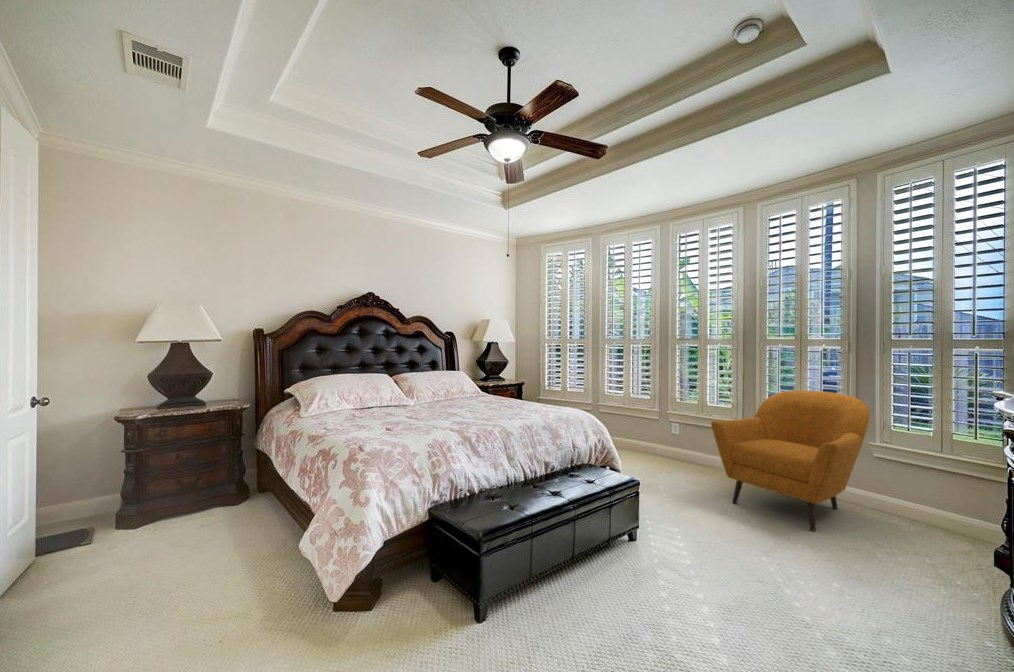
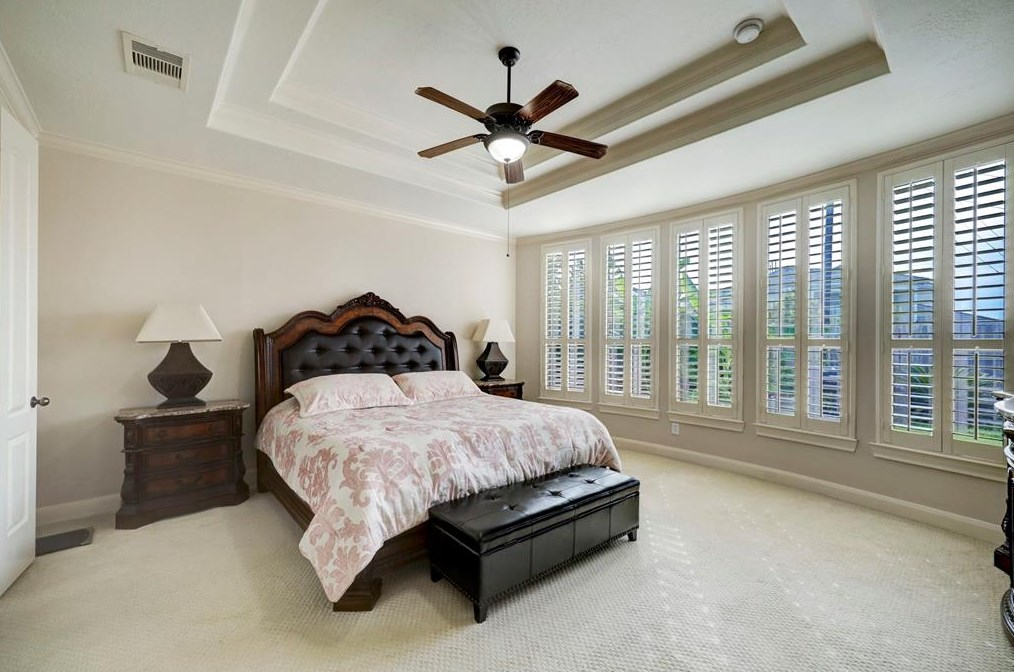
- armchair [710,389,871,532]
